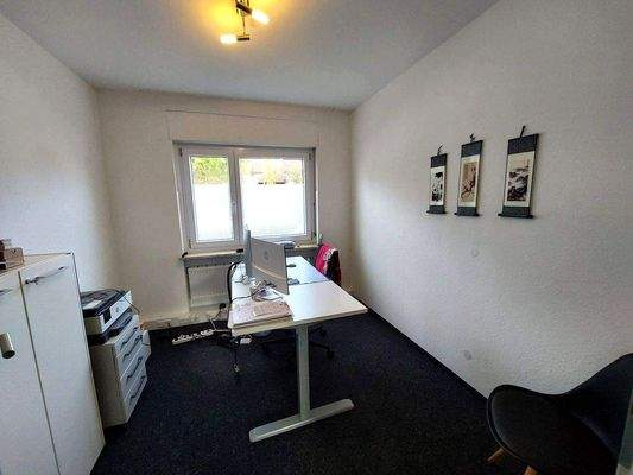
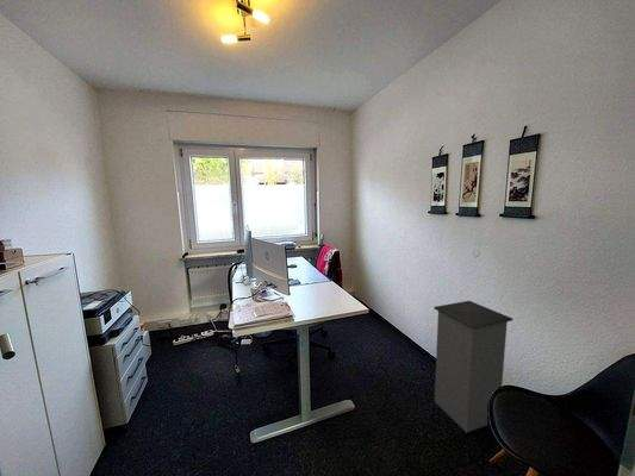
+ trash can [432,300,513,433]
